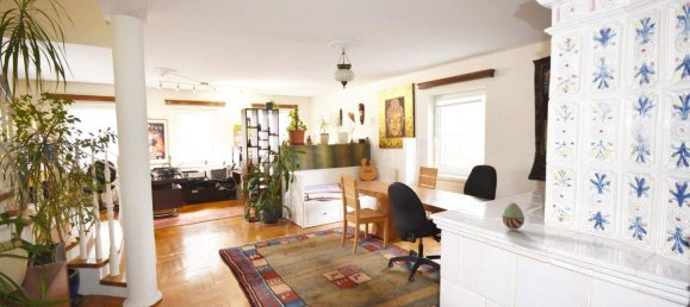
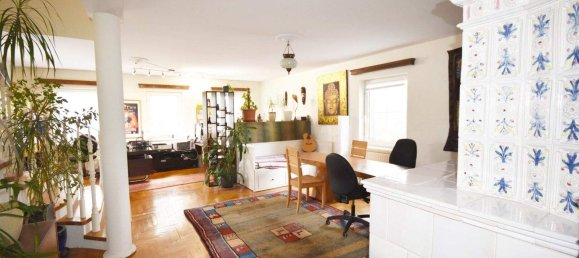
- decorative egg [501,201,526,231]
